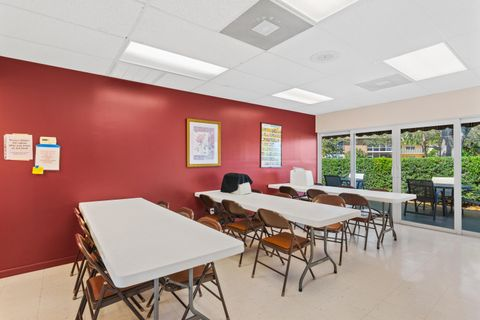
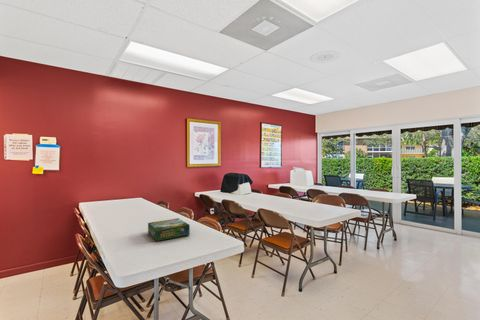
+ board game [147,217,191,242]
